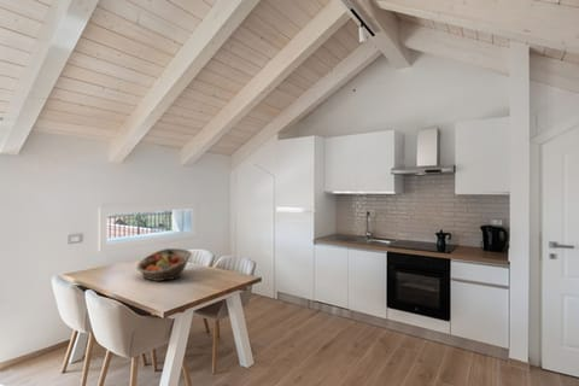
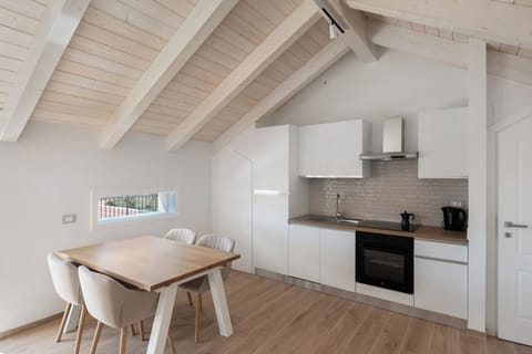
- fruit basket [136,247,193,282]
